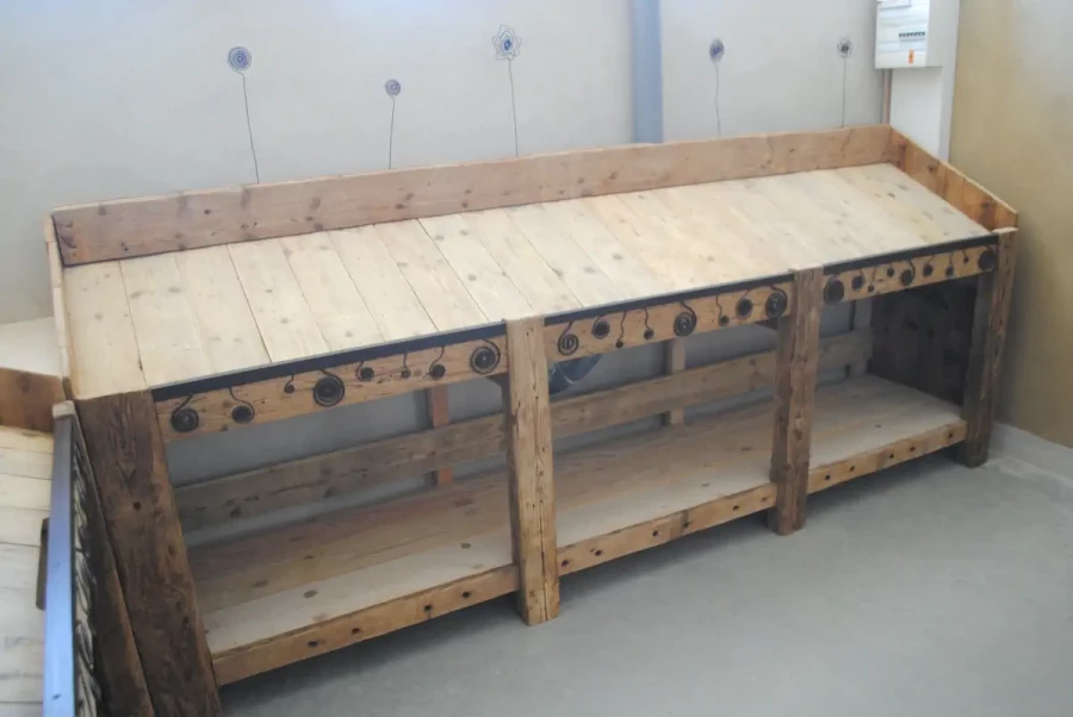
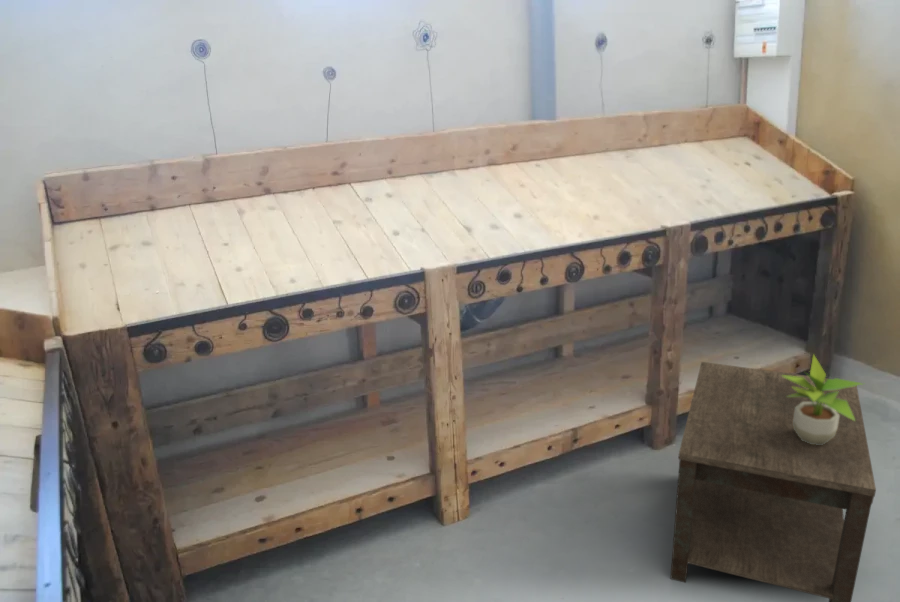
+ side table [669,361,877,602]
+ potted plant [781,353,865,445]
